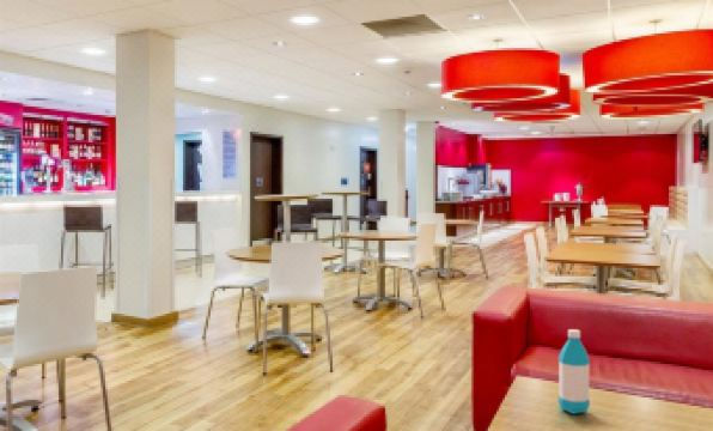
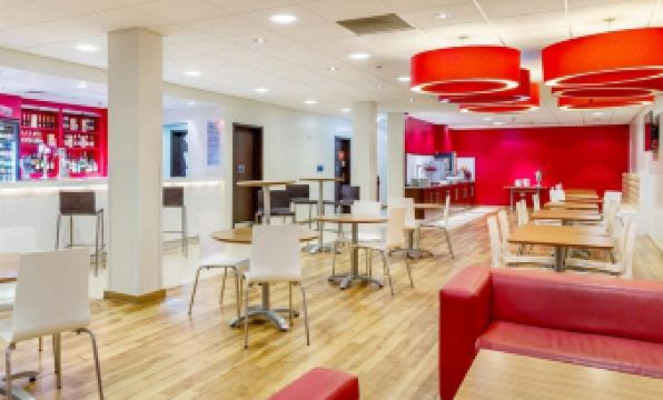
- water bottle [557,328,591,415]
